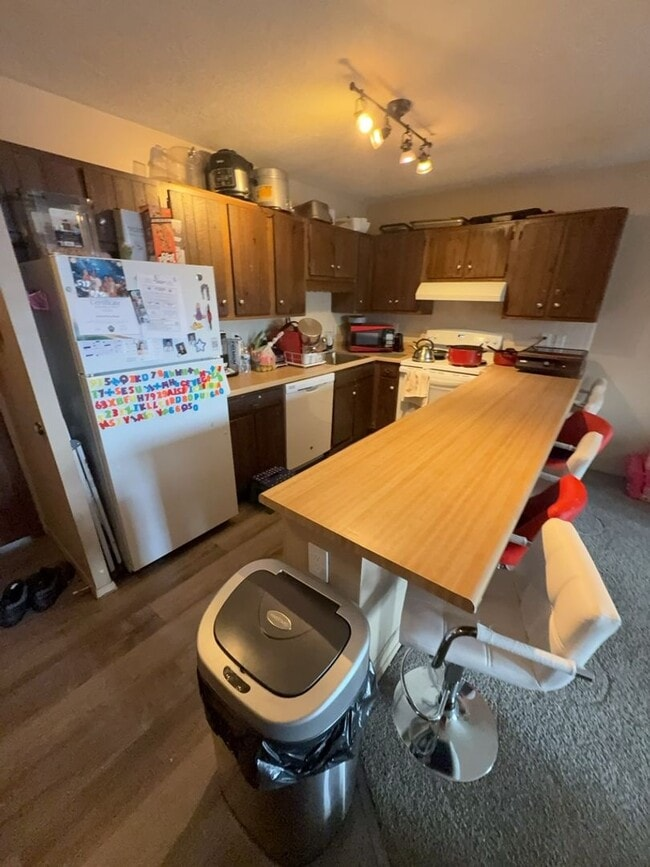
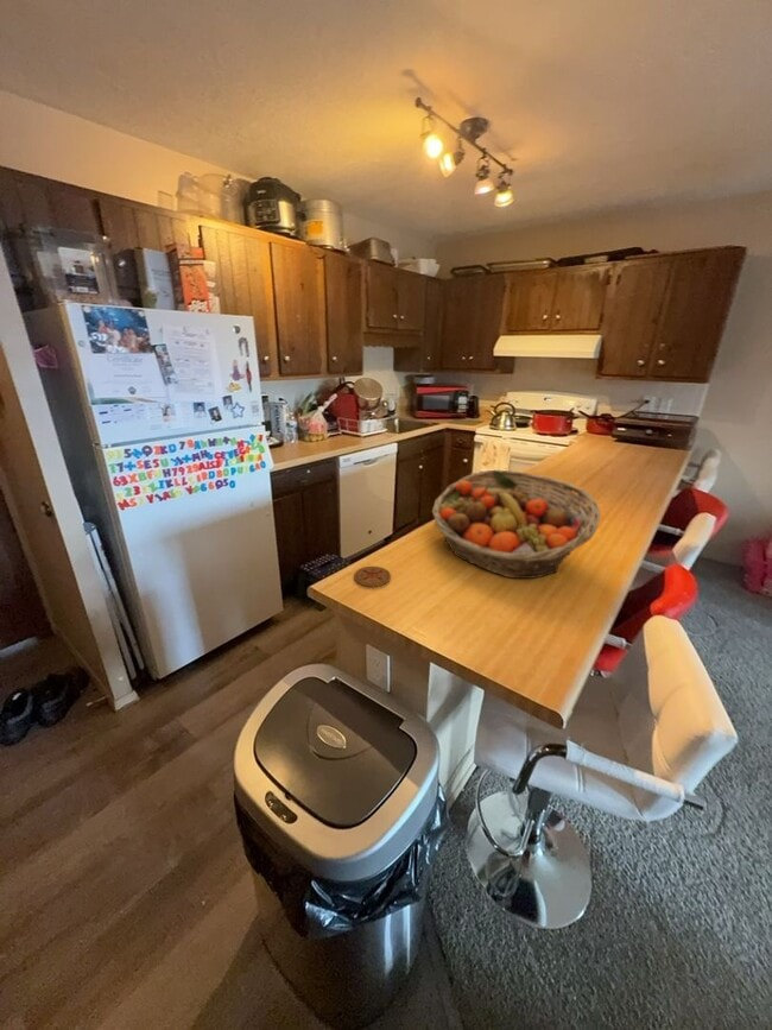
+ coaster [353,565,392,588]
+ fruit basket [430,469,601,580]
